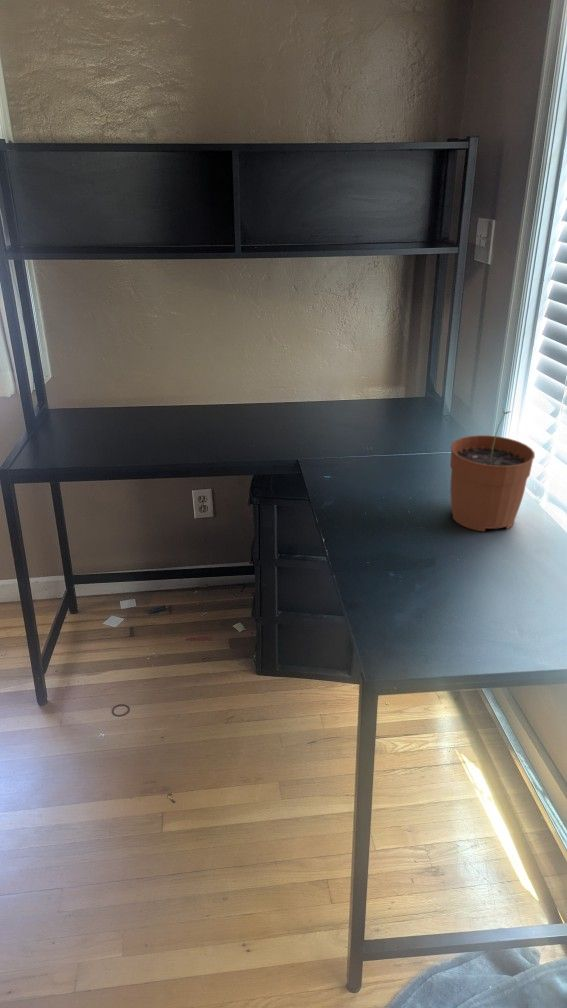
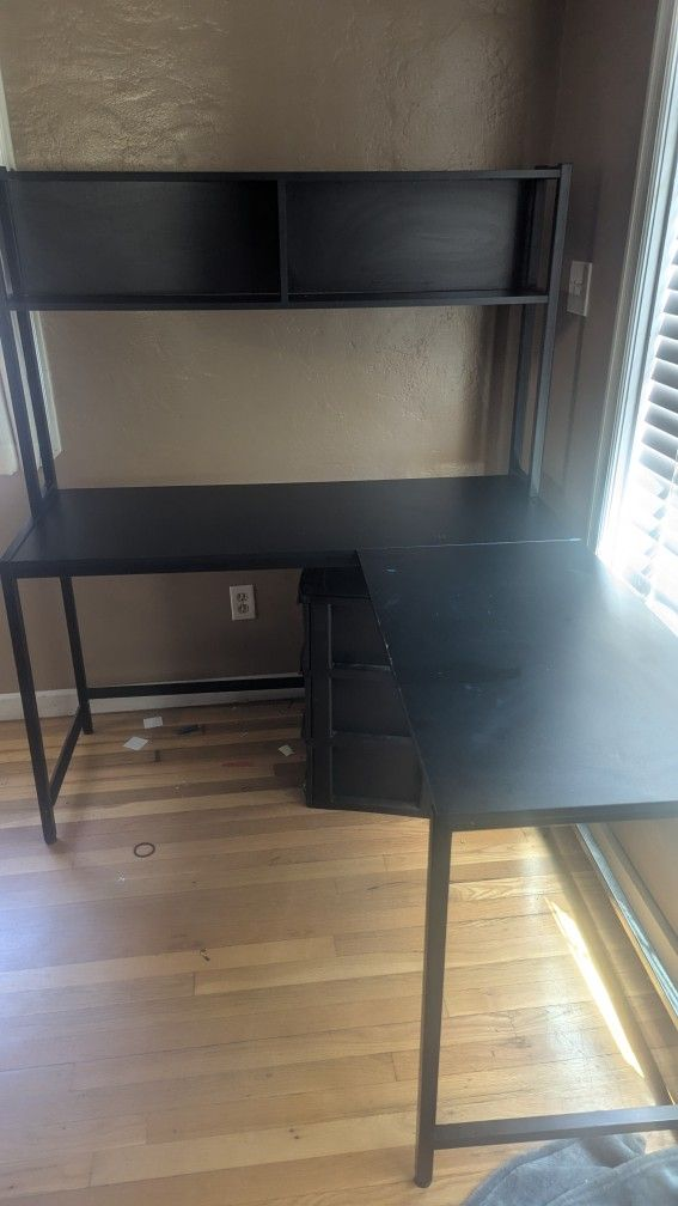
- plant pot [449,408,536,533]
